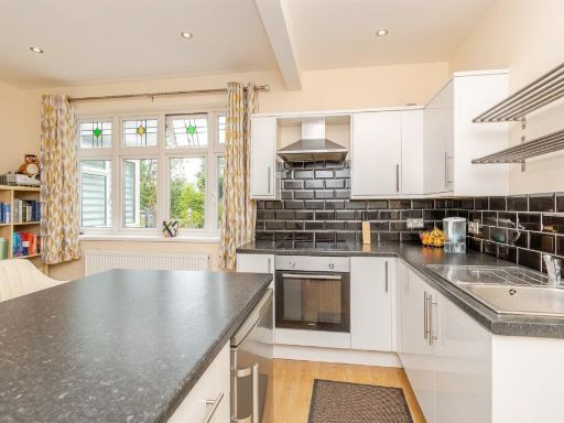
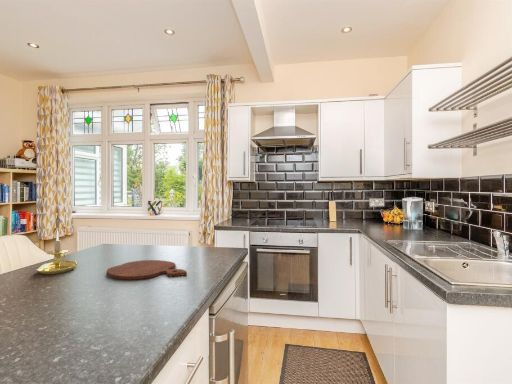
+ candle holder [36,229,78,275]
+ cutting board [105,259,188,280]
